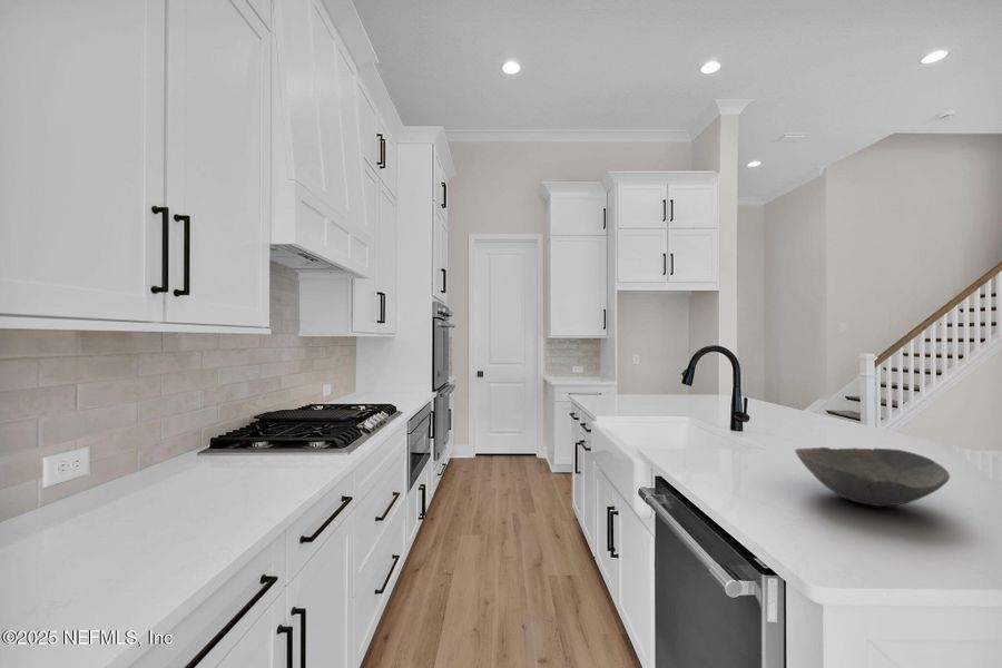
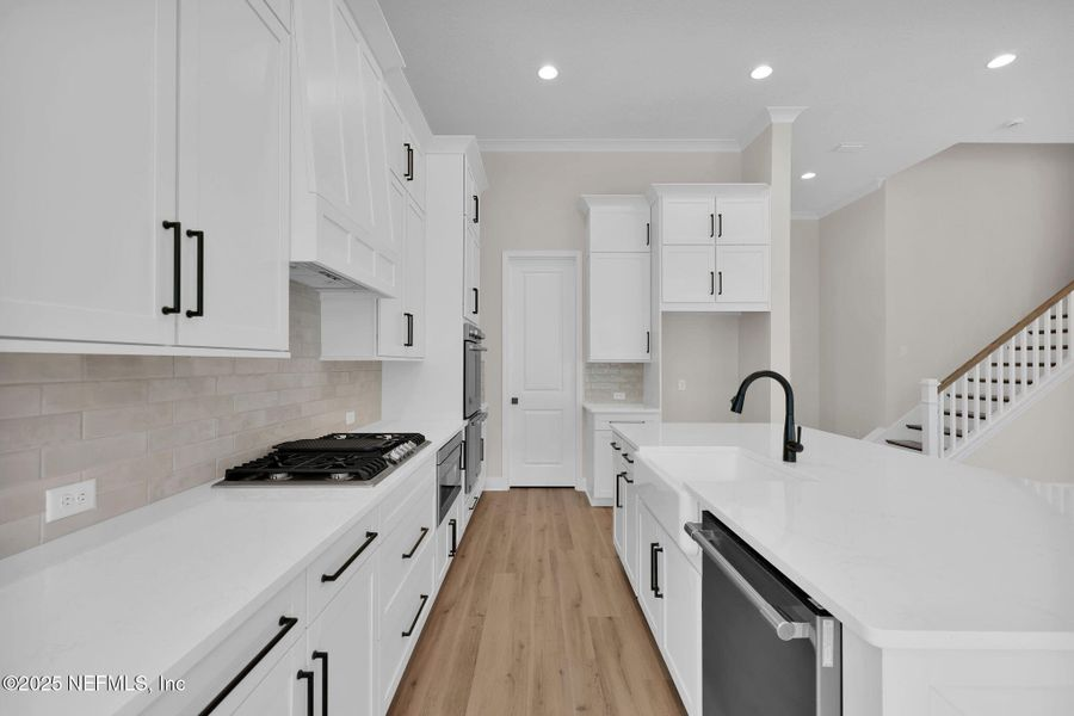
- bowl [794,446,951,508]
